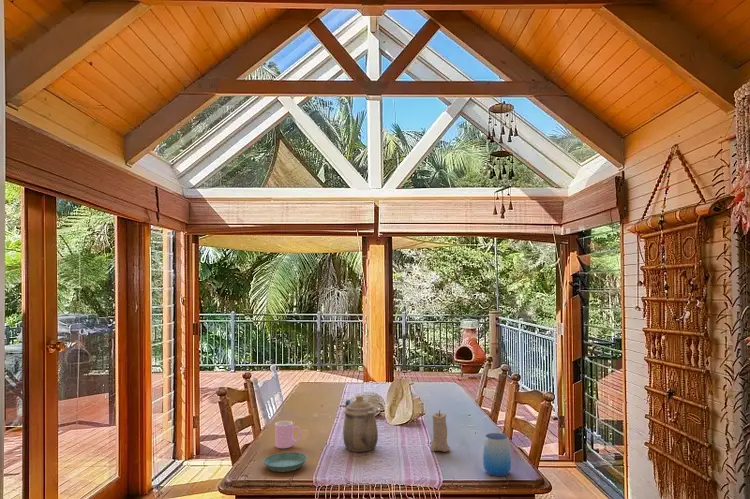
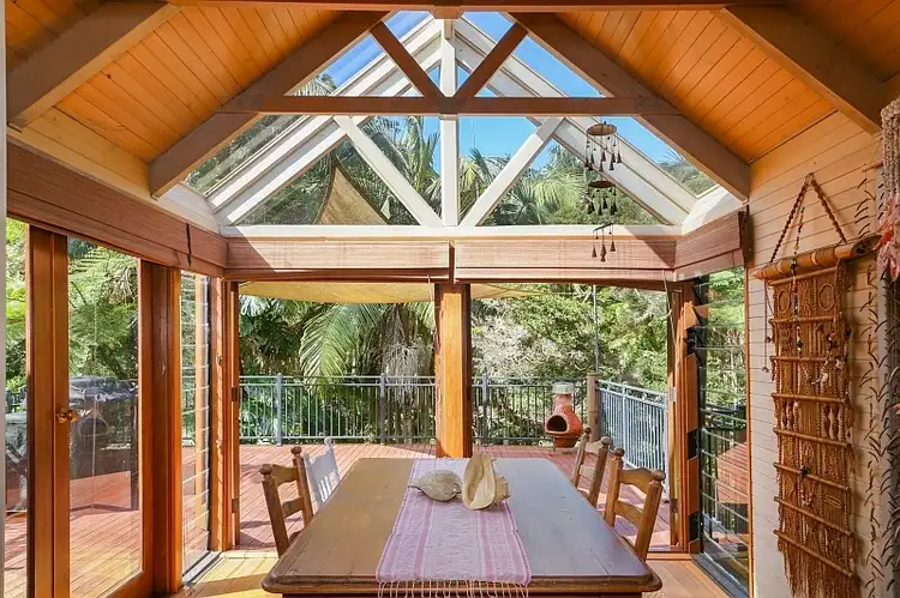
- candle [430,410,451,453]
- cup [482,432,513,477]
- saucer [263,451,308,473]
- cup [274,420,302,449]
- teapot [342,394,379,453]
